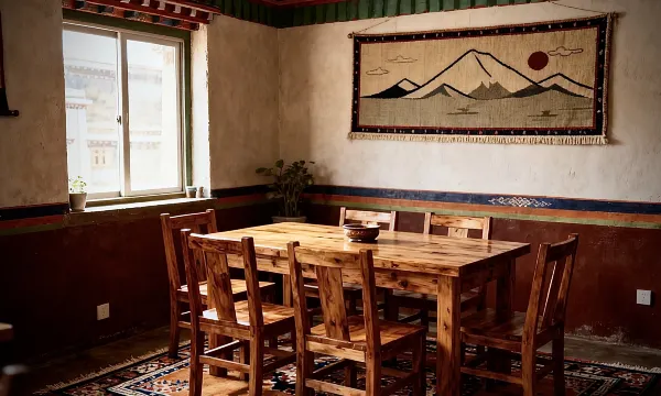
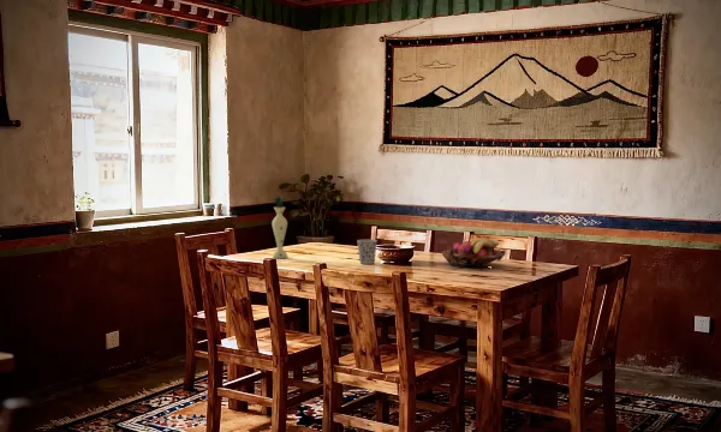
+ vase [267,193,293,259]
+ fruit basket [441,238,507,268]
+ cup [356,239,379,265]
